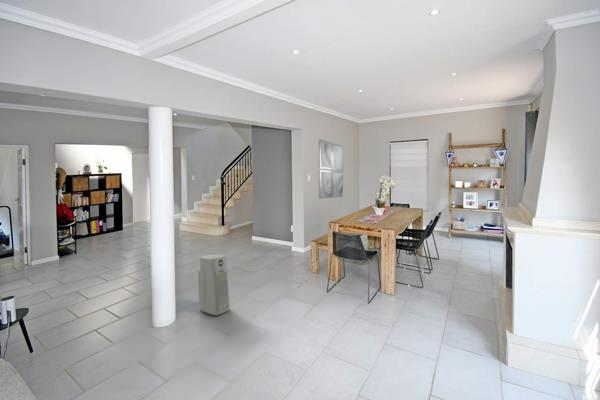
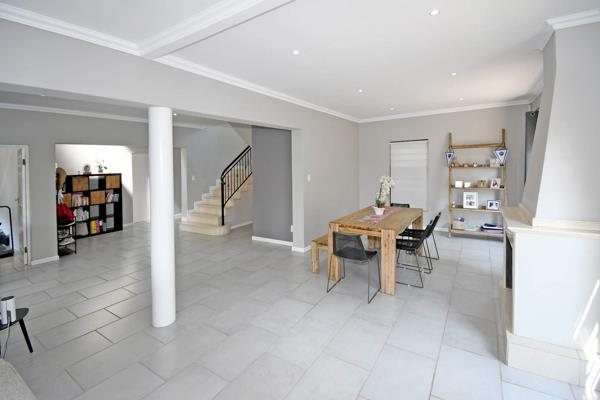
- wall art [318,138,344,199]
- air purifier [197,254,231,316]
